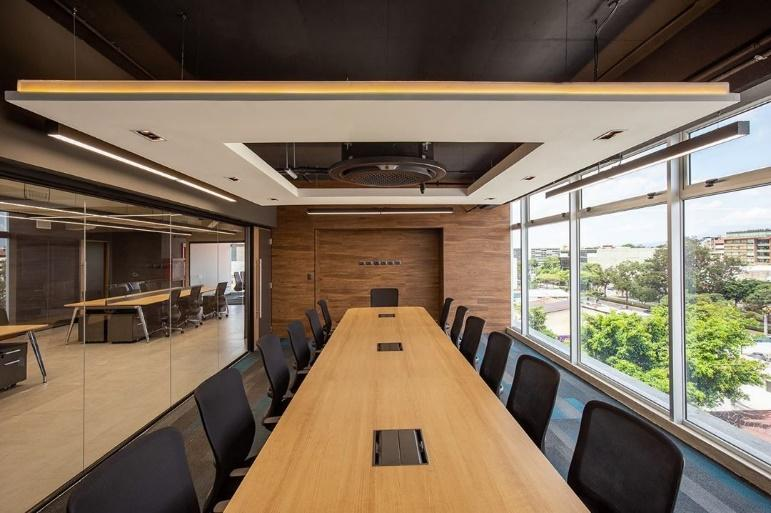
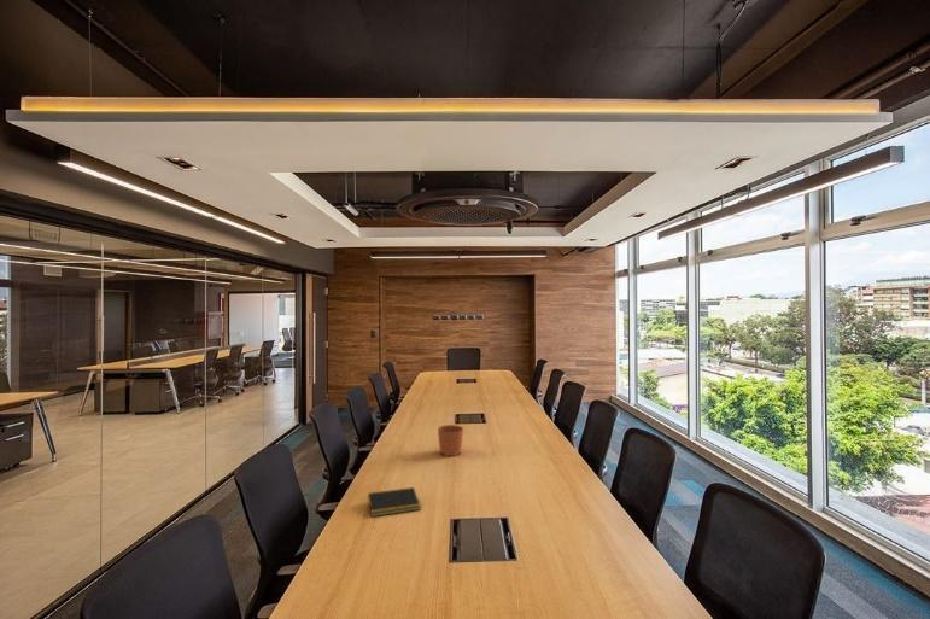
+ notepad [367,486,421,518]
+ plant pot [437,415,464,457]
